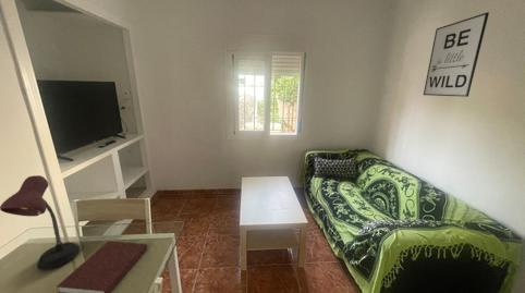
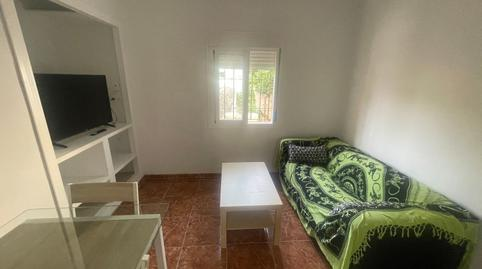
- wall art [423,11,490,98]
- desk lamp [0,174,81,271]
- notebook [56,240,148,293]
